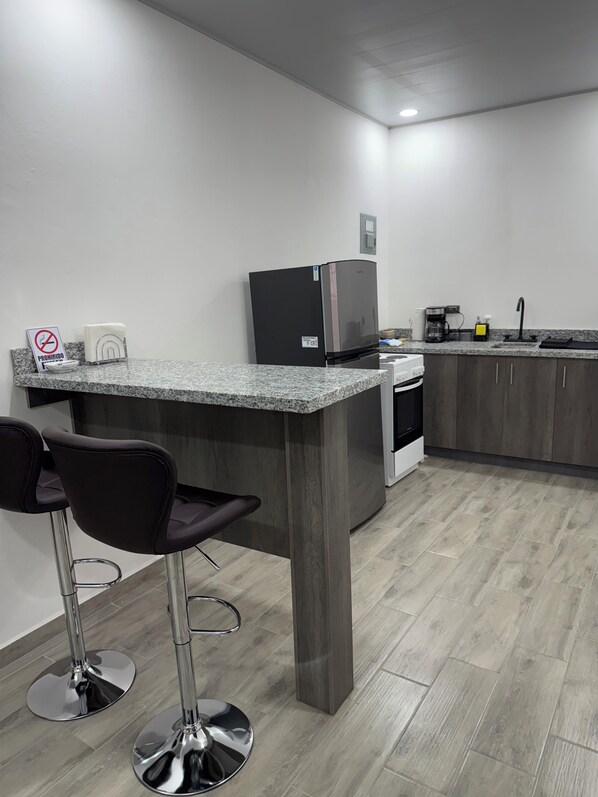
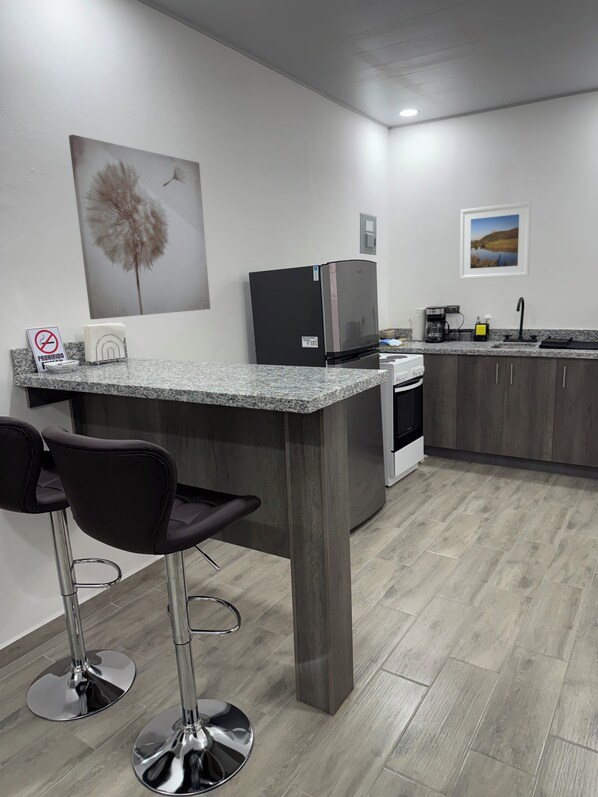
+ wall art [68,134,211,320]
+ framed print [459,201,532,280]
